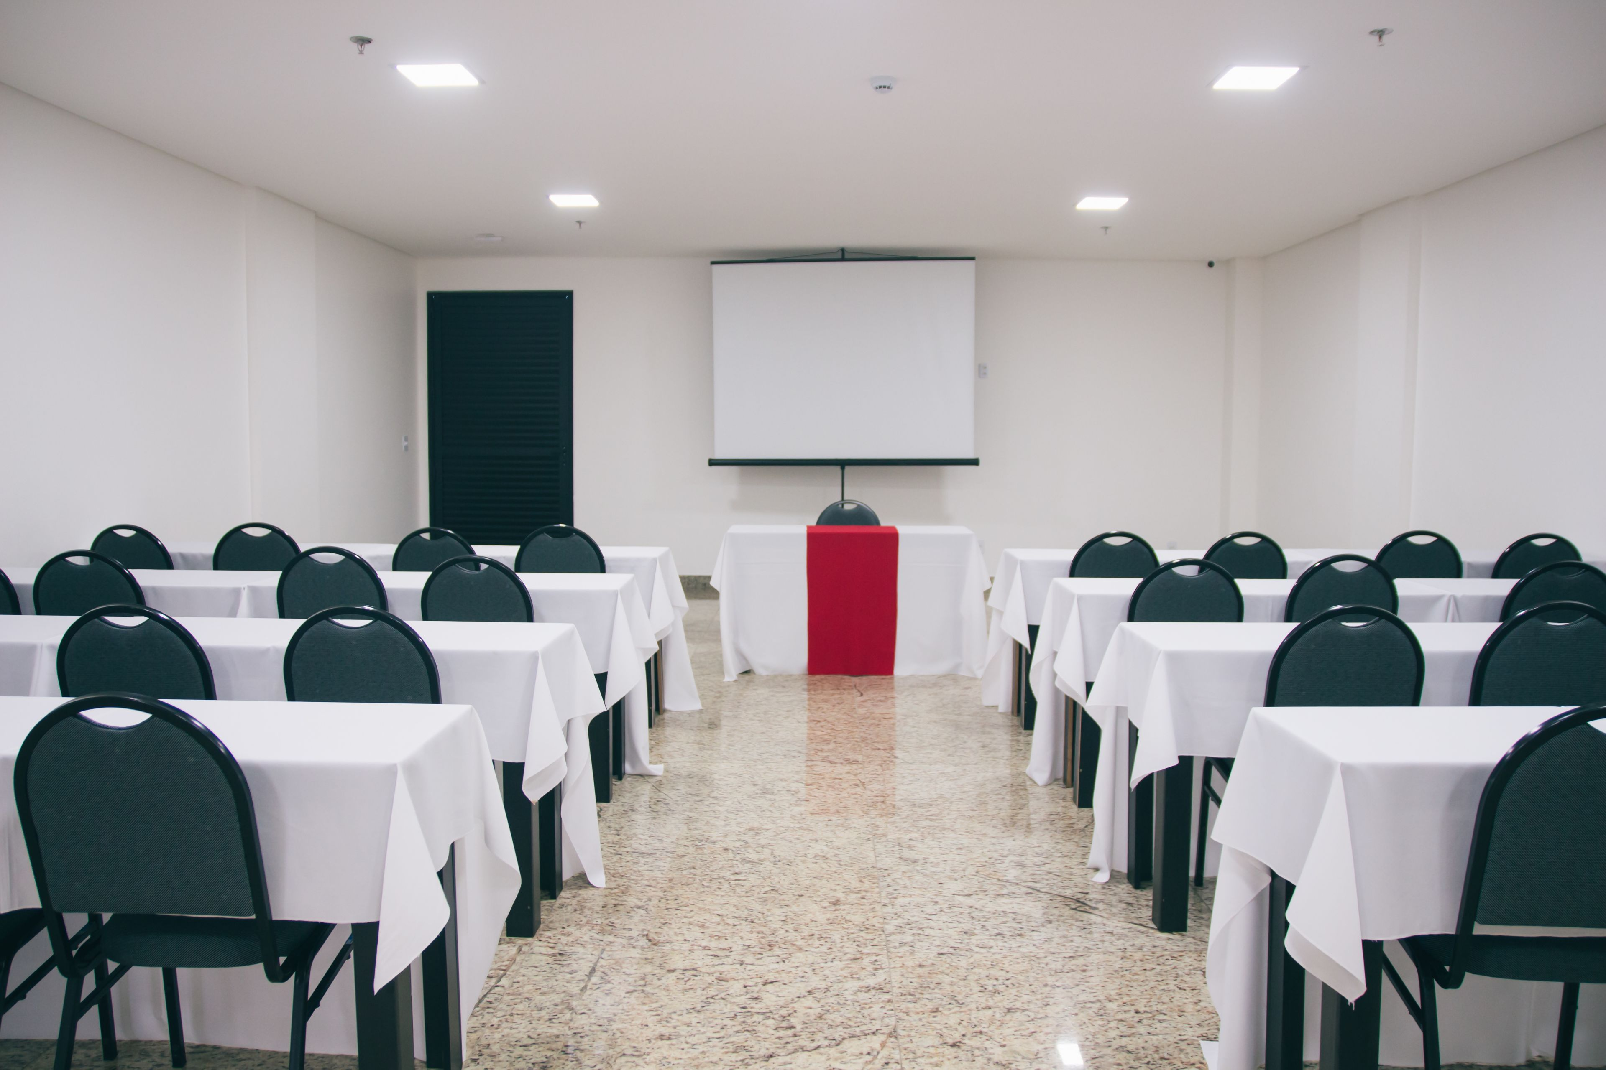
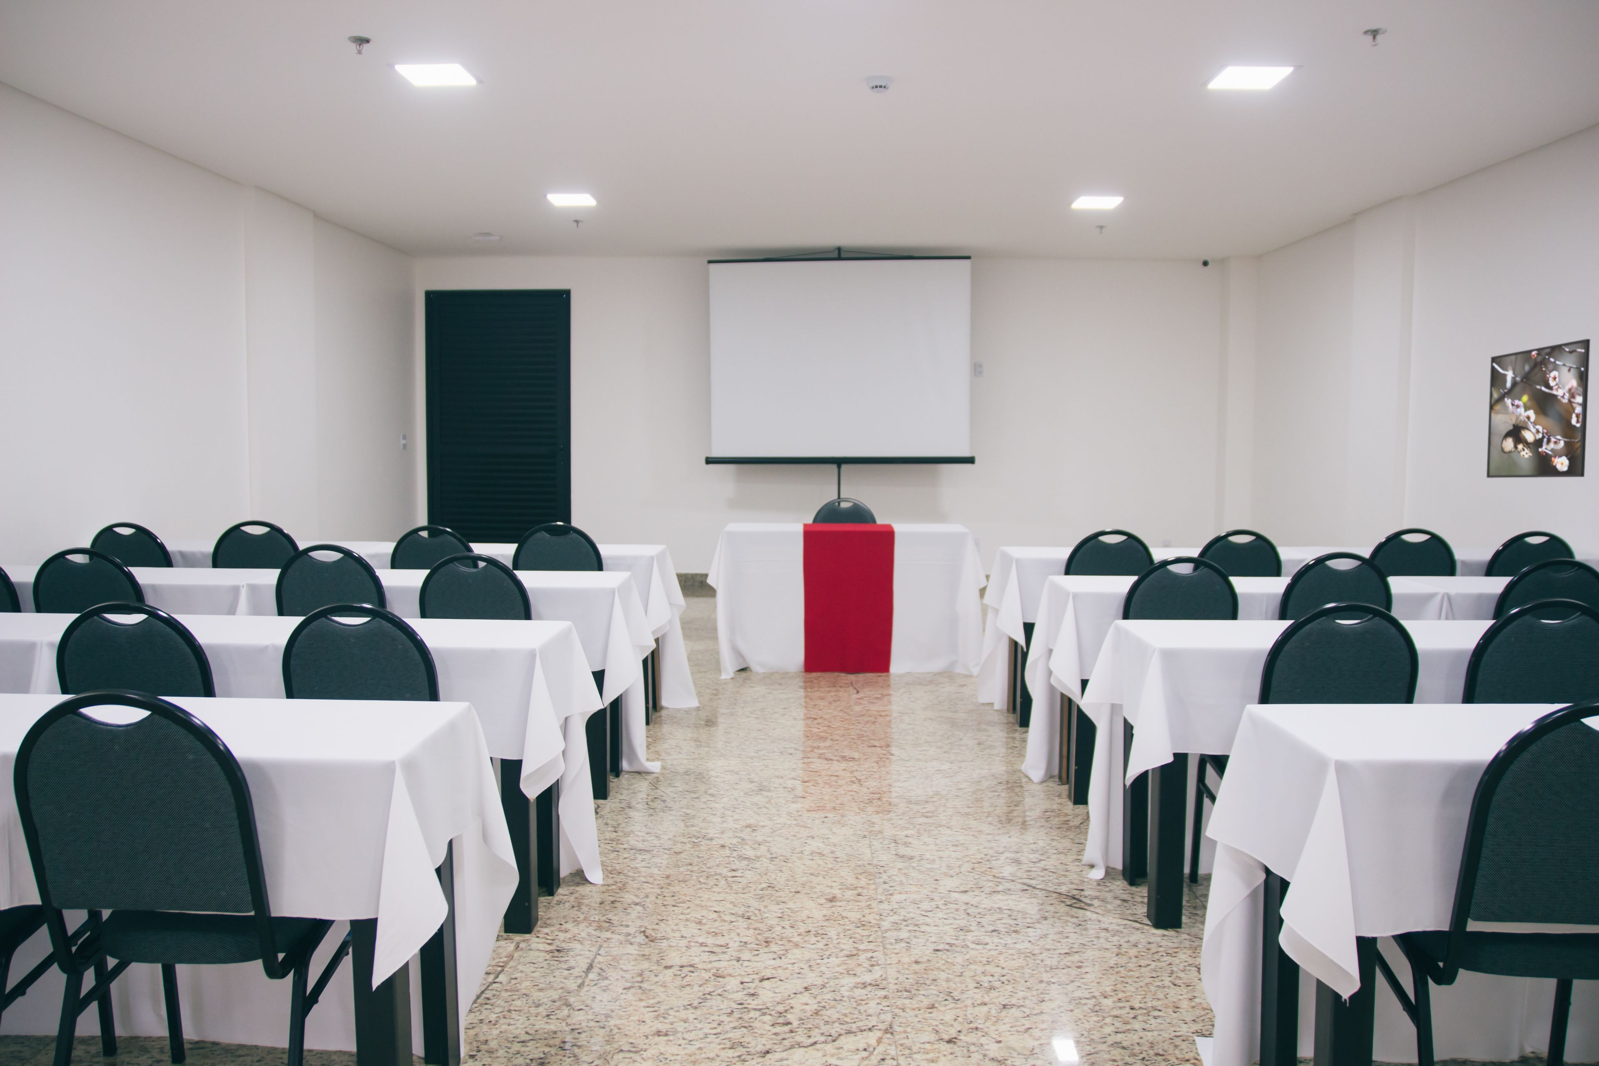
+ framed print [1486,339,1591,478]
